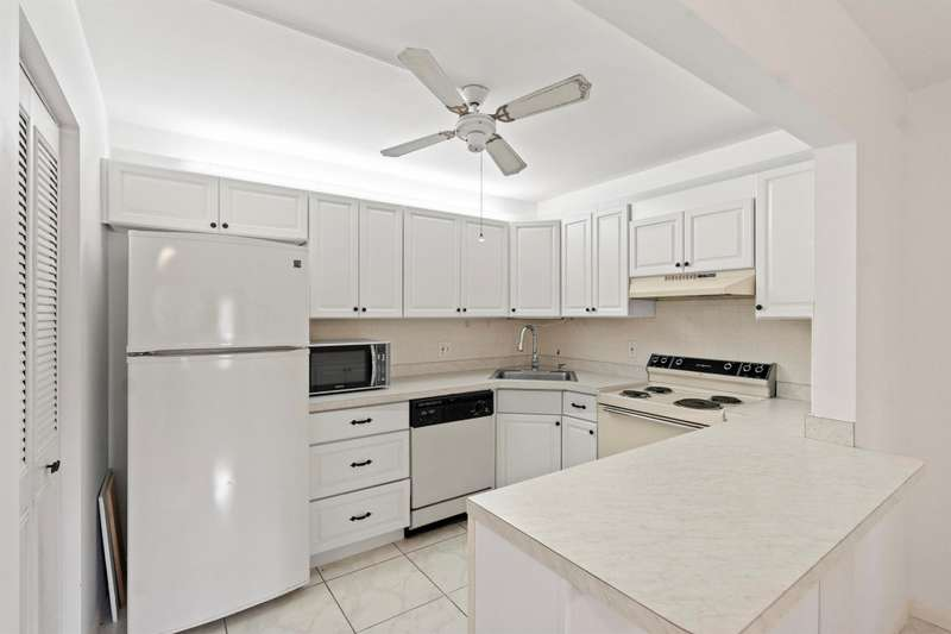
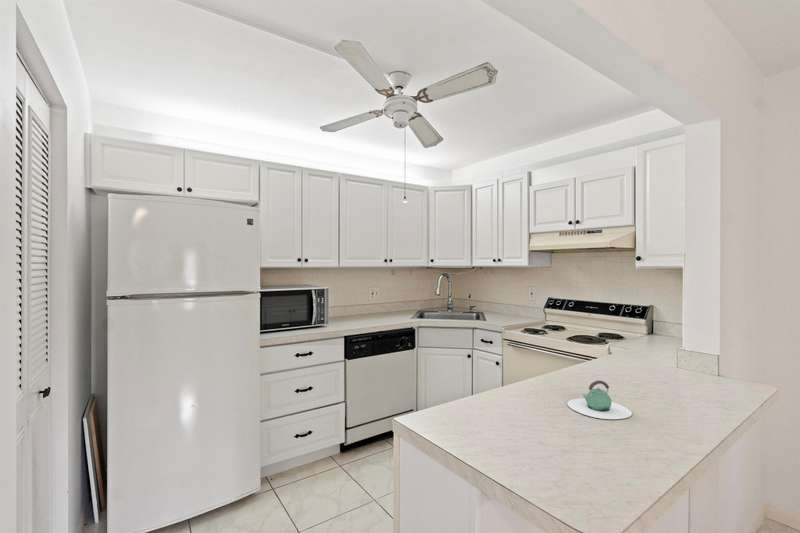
+ teapot [566,380,633,420]
